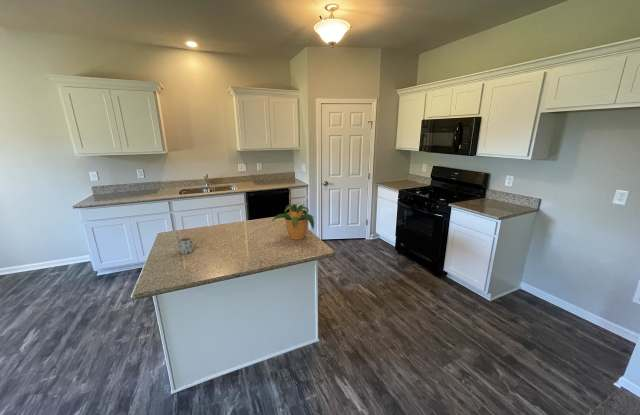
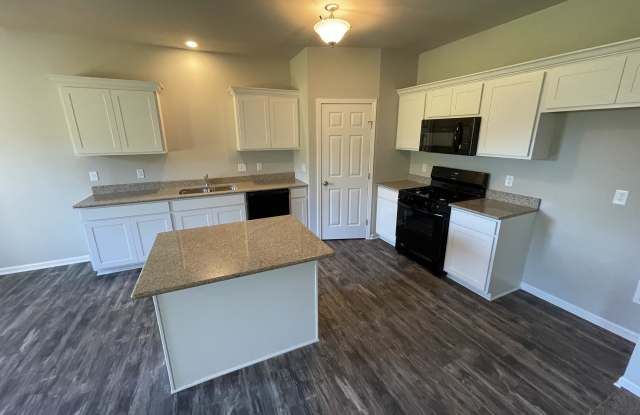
- potted plant [271,203,316,240]
- mug [173,236,195,255]
